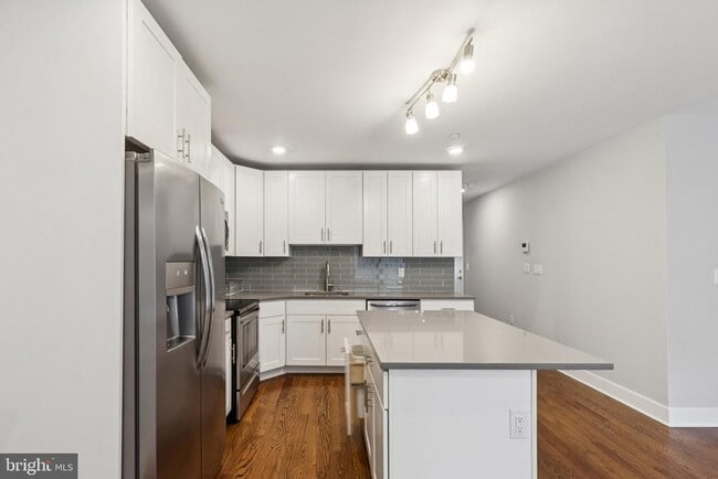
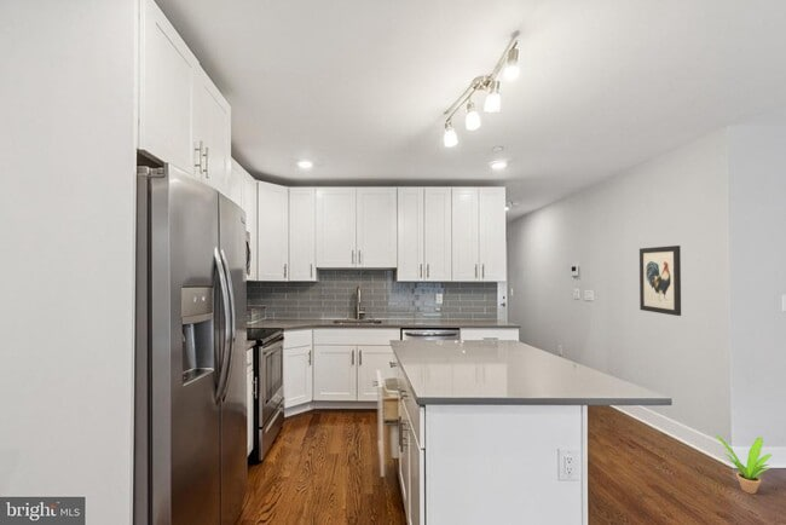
+ potted plant [713,433,773,495]
+ wall art [638,244,682,317]
